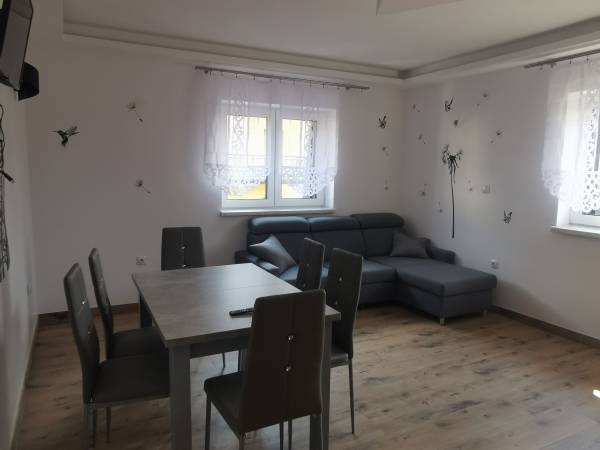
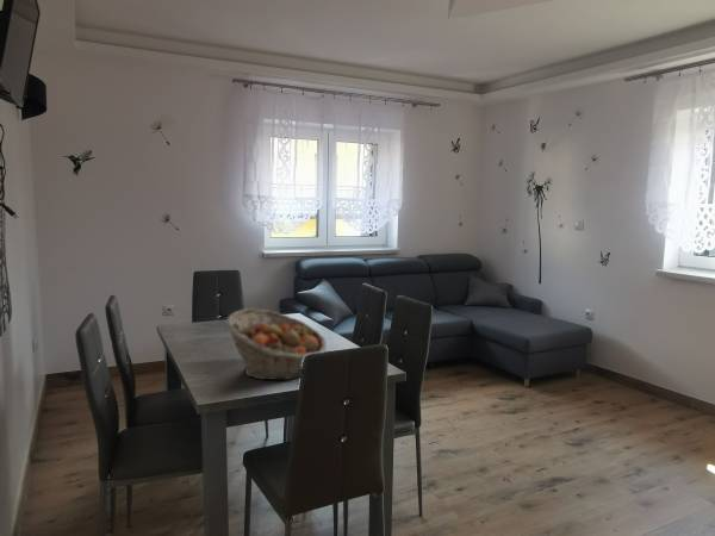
+ fruit basket [224,307,328,381]
